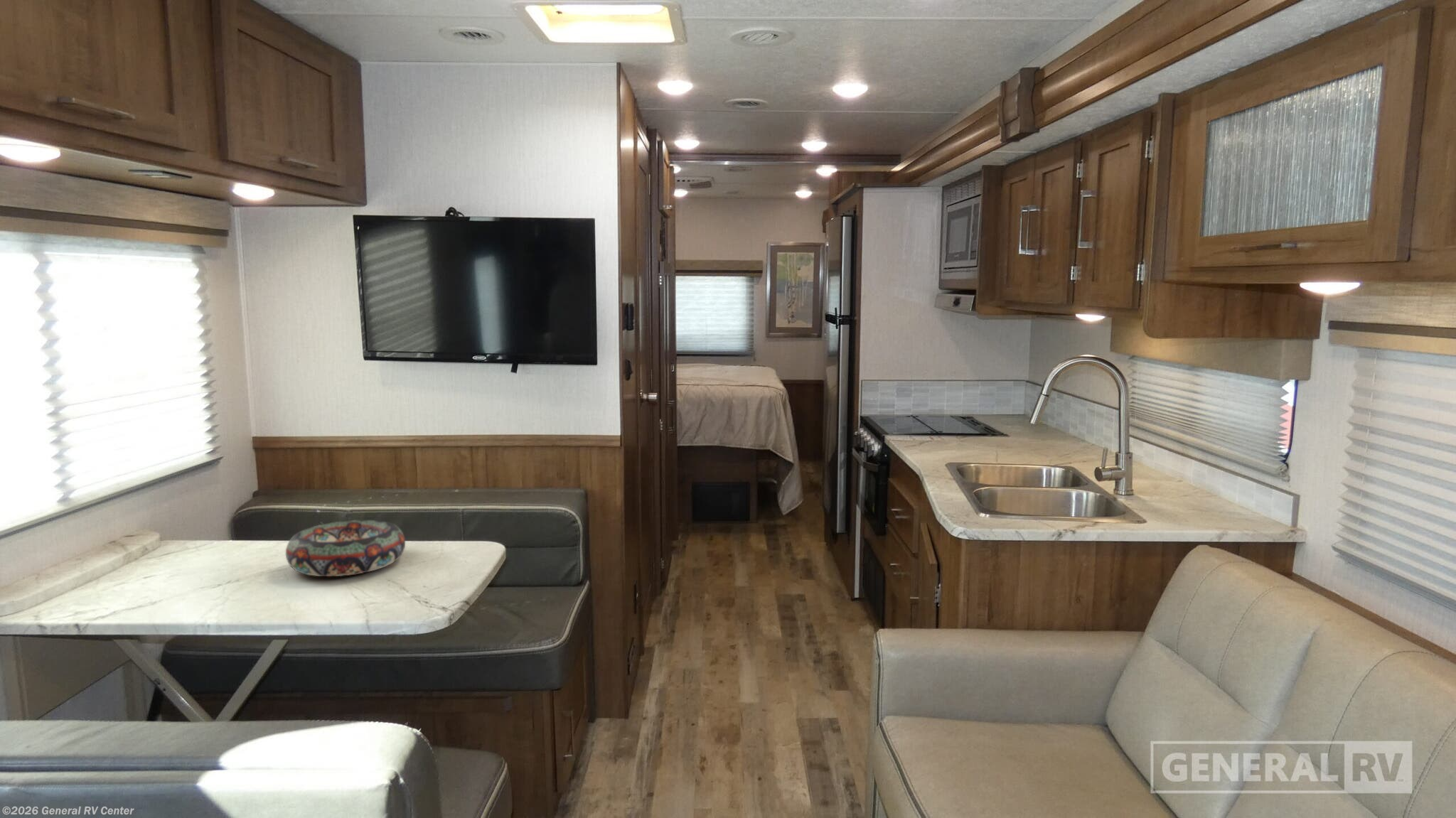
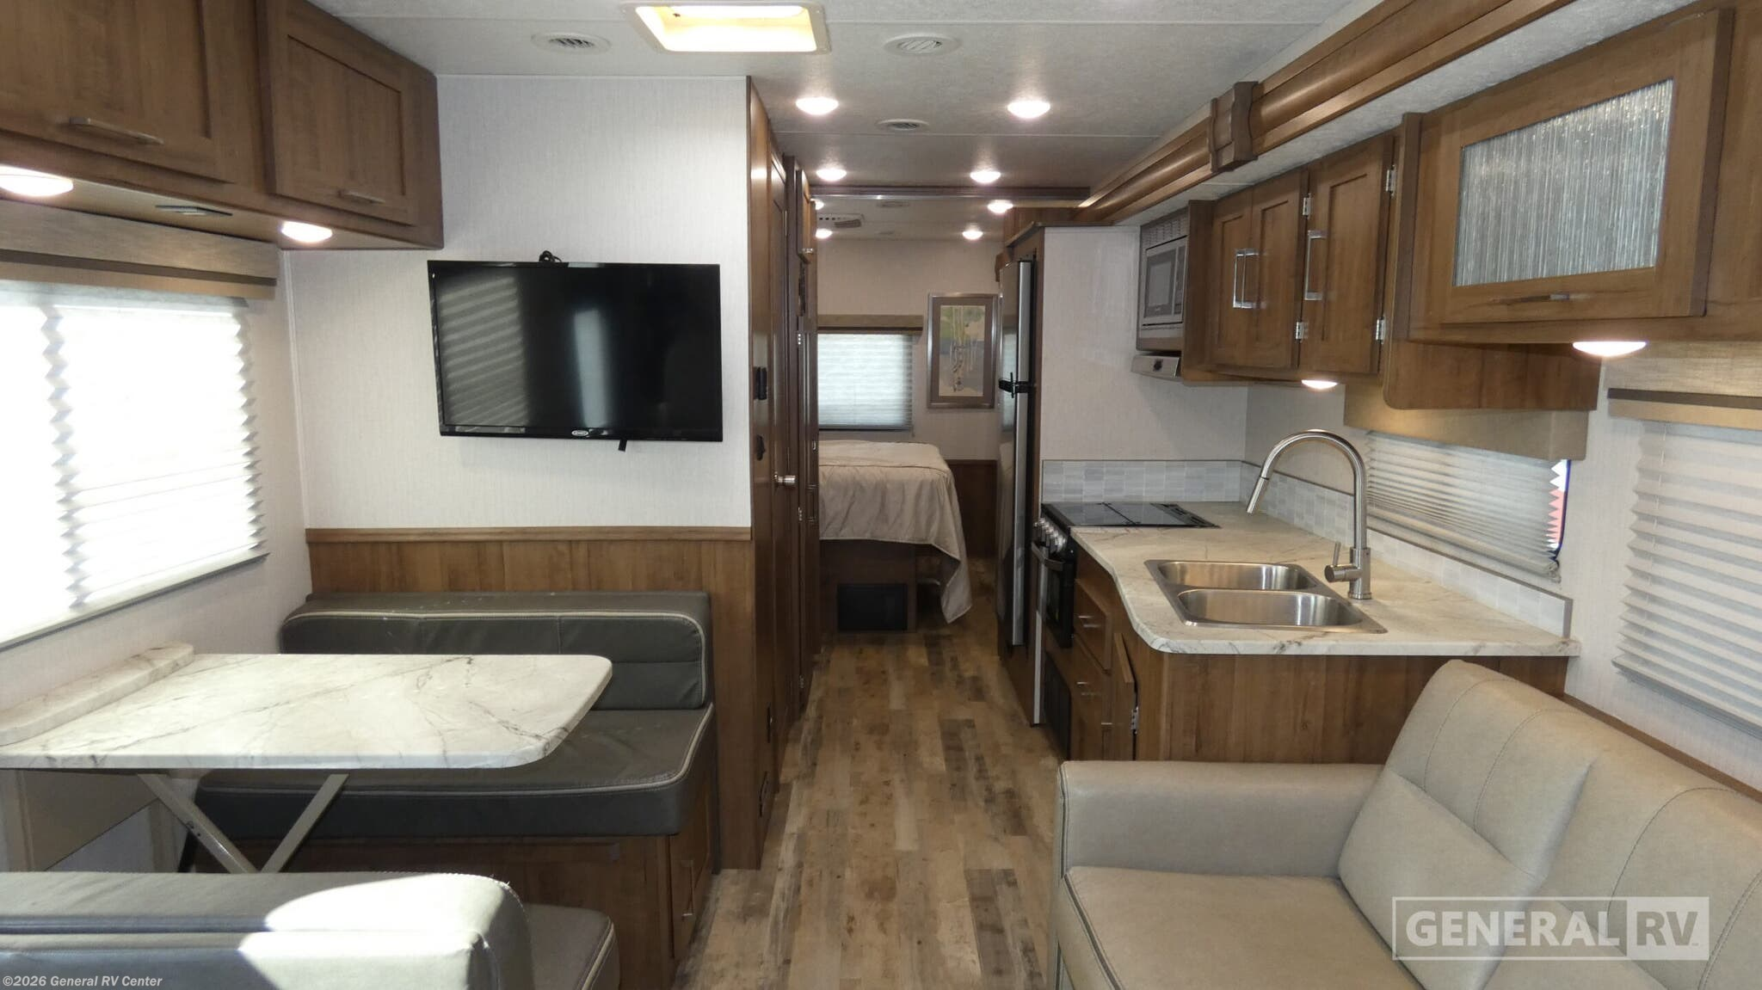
- decorative bowl [285,519,406,577]
